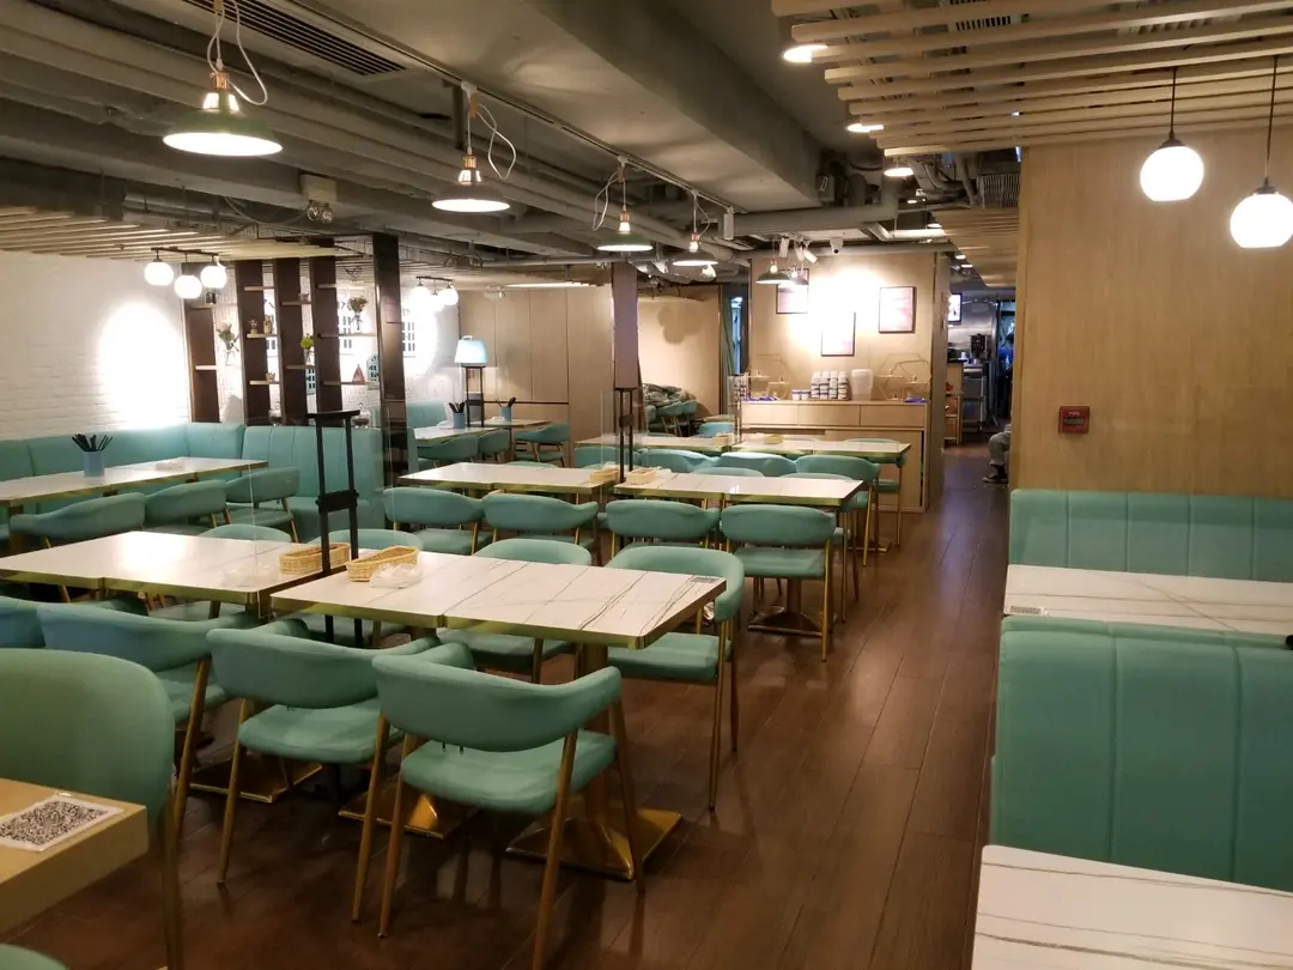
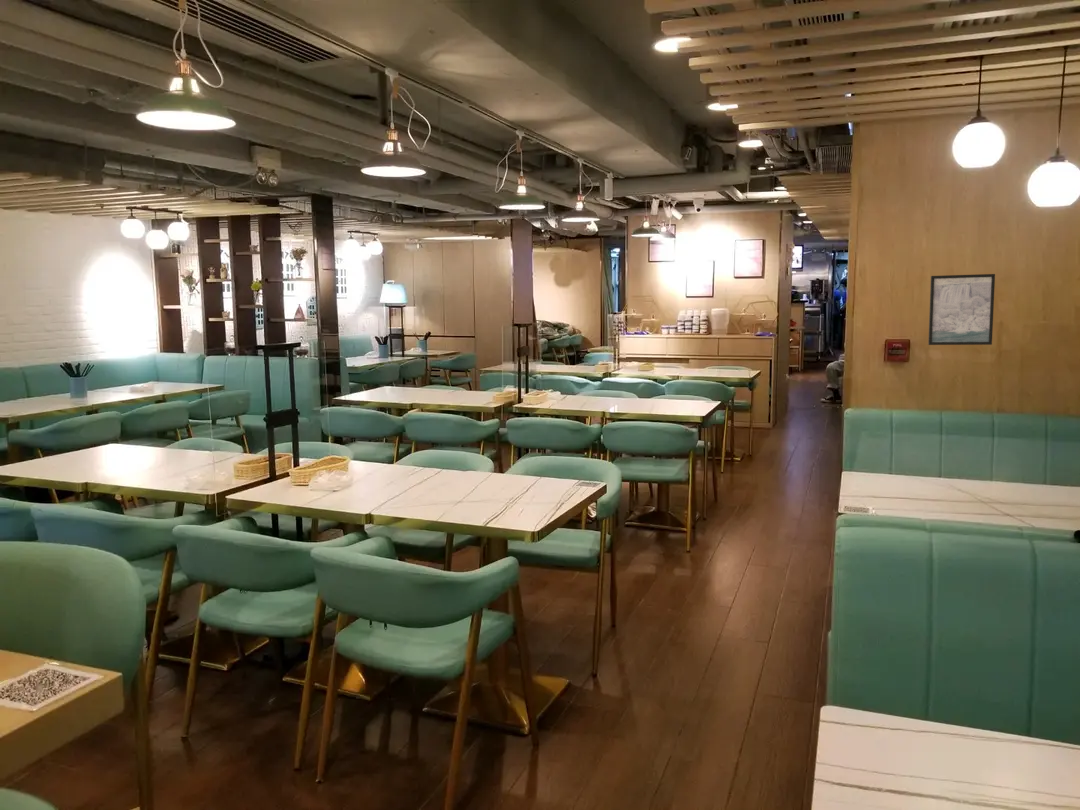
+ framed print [927,273,996,346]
